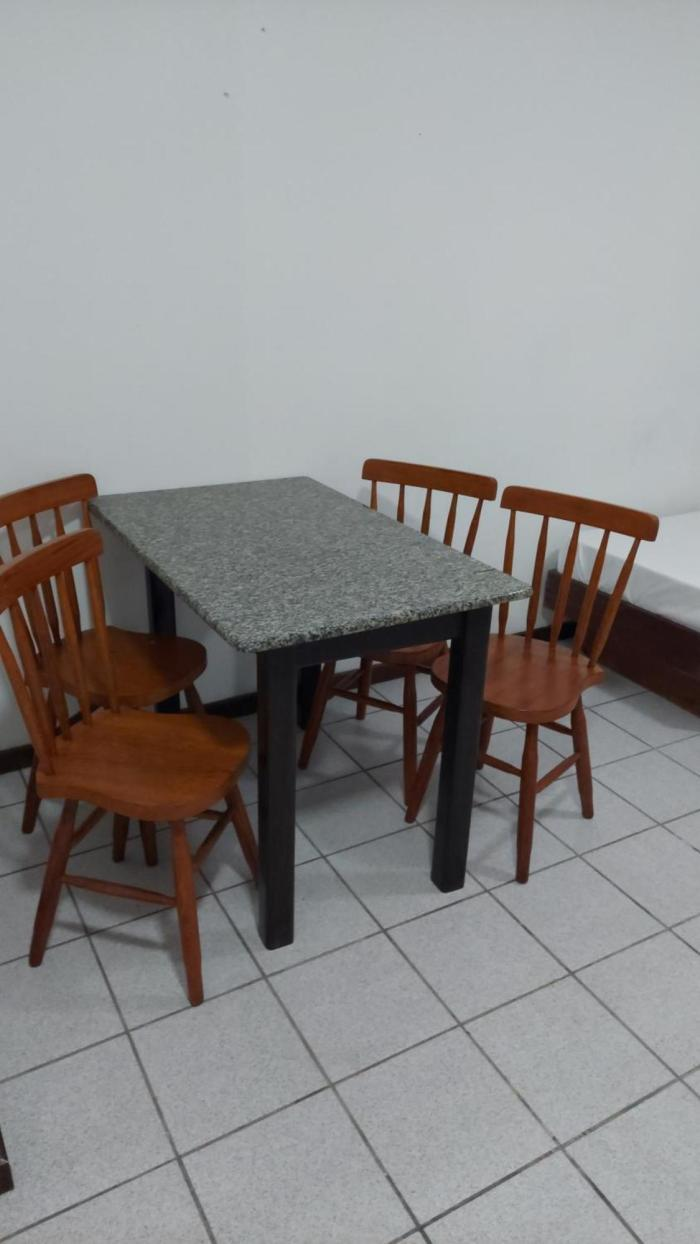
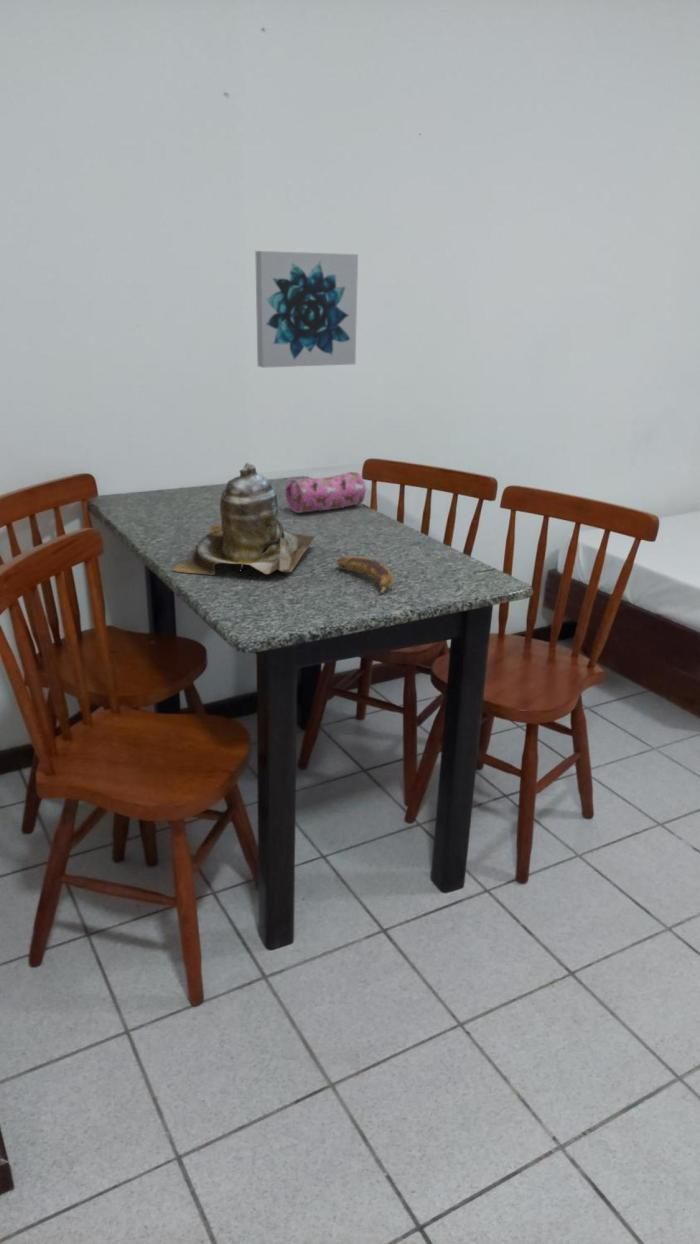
+ banana [336,555,394,595]
+ pencil case [284,471,367,514]
+ teapot [170,462,316,576]
+ wall art [254,250,359,369]
